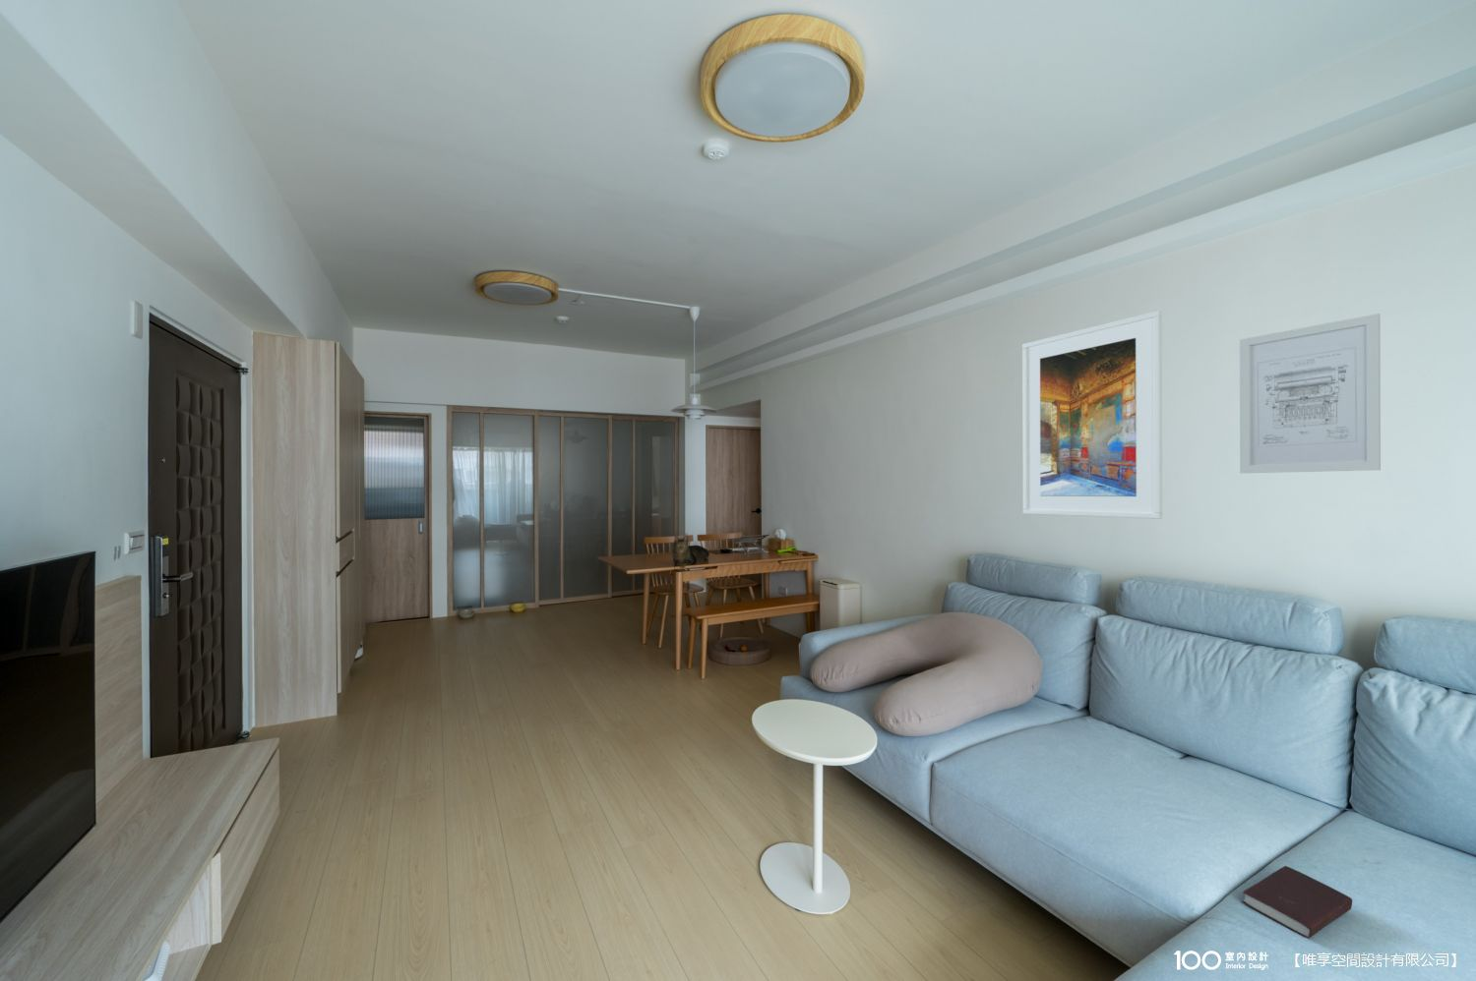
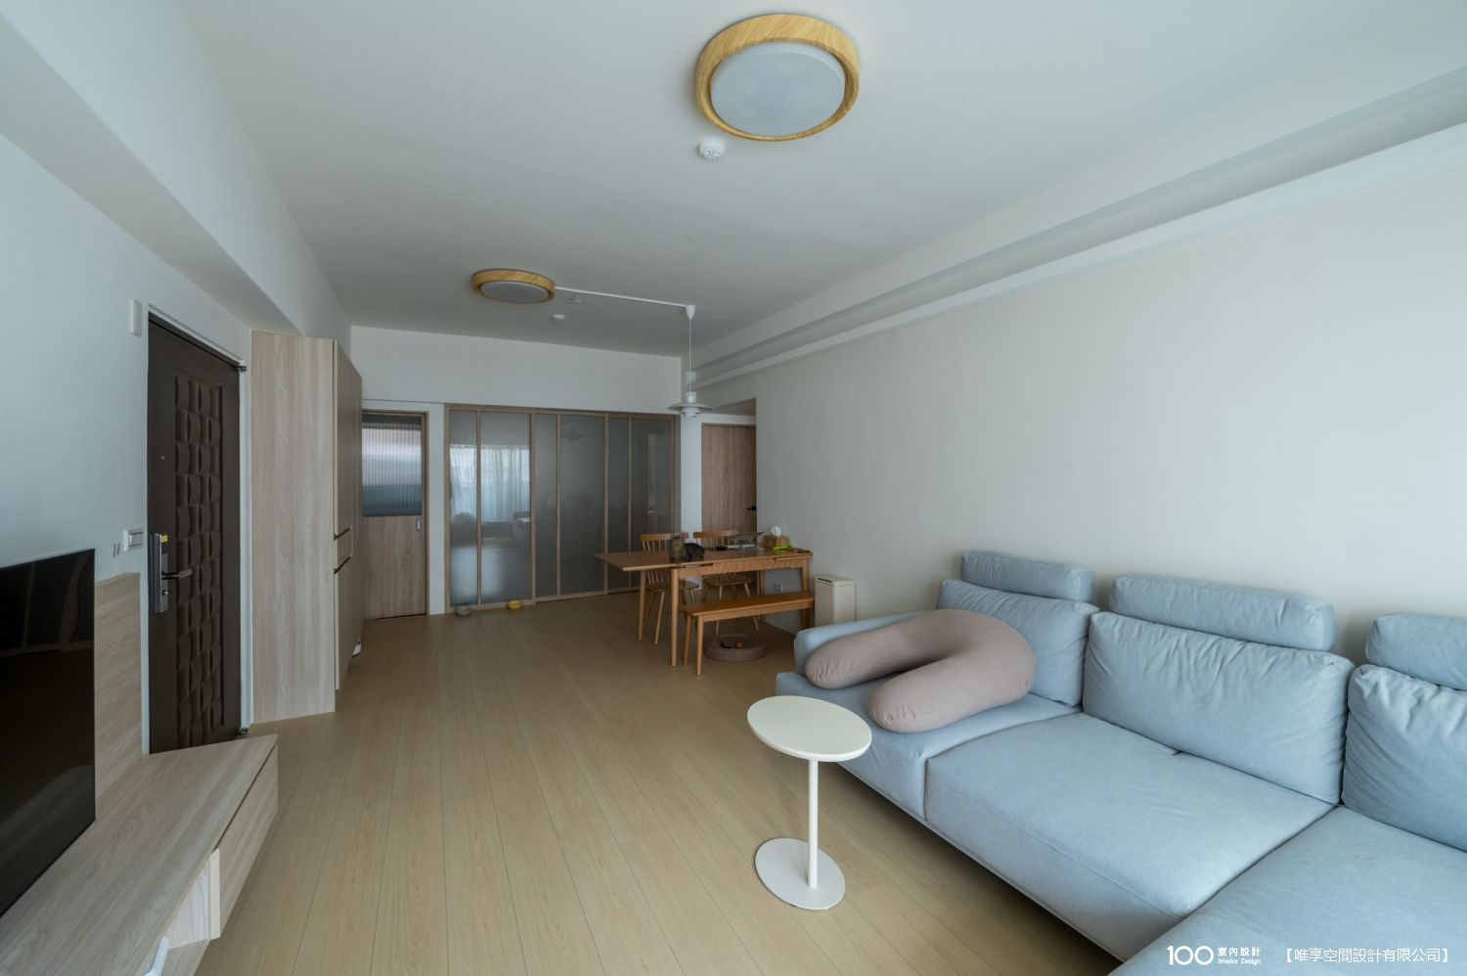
- wall art [1239,312,1382,474]
- book [1240,865,1353,938]
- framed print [1021,310,1163,520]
